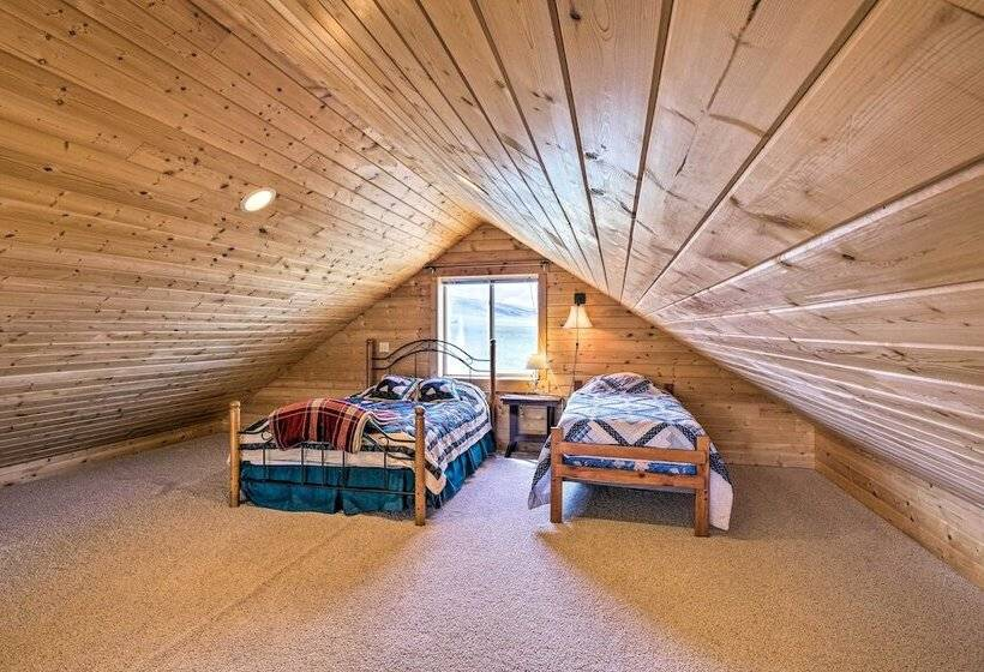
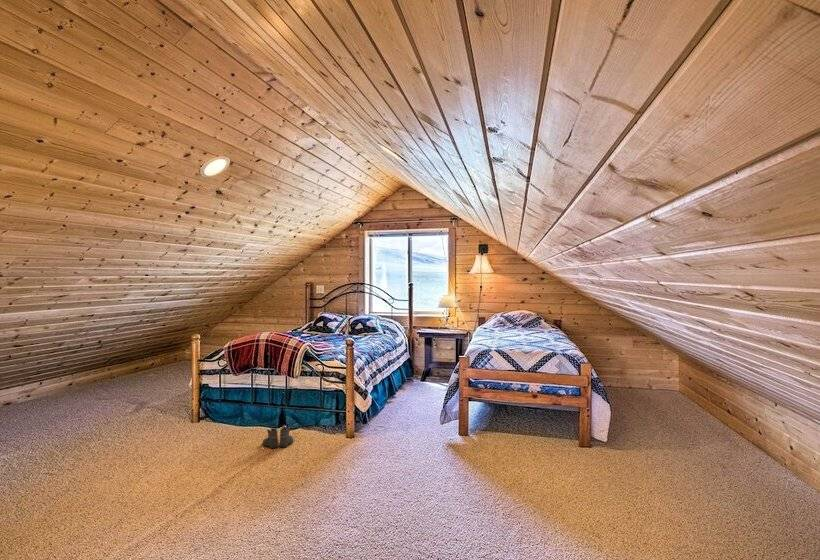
+ boots [262,426,295,449]
